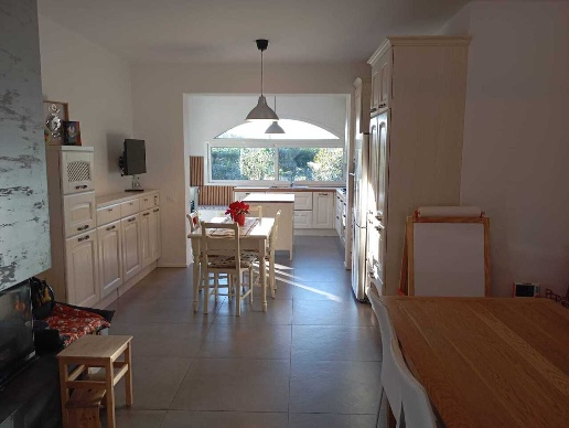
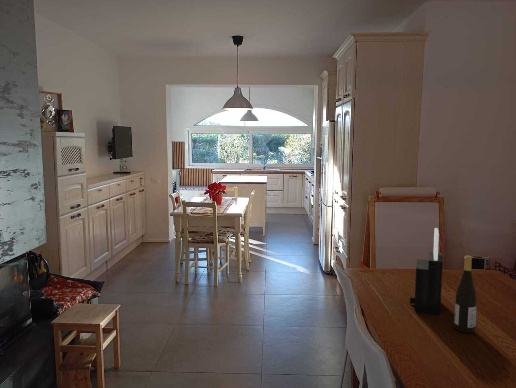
+ knife block [409,227,444,315]
+ wine bottle [453,255,478,334]
